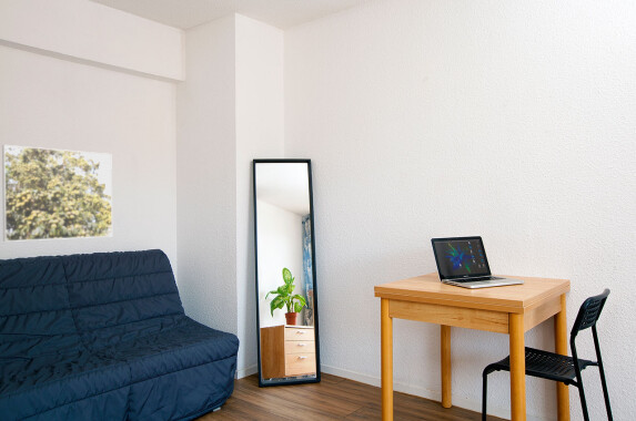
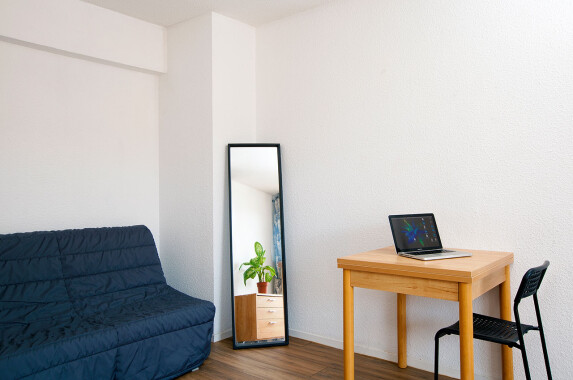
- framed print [1,144,113,243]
